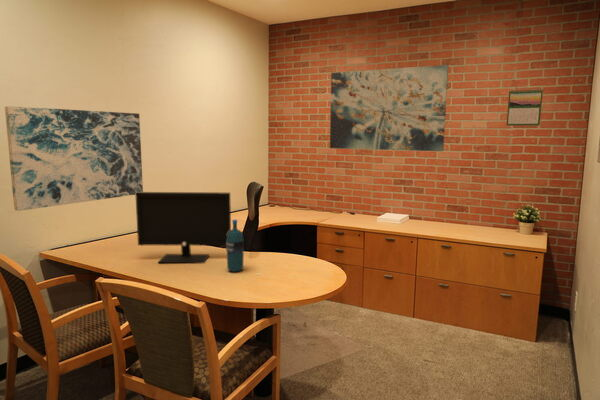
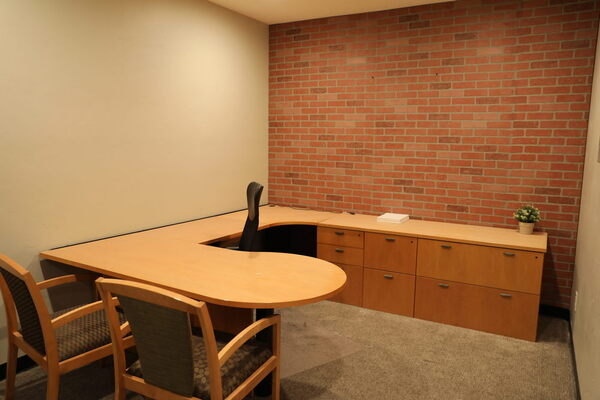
- monitor [134,191,232,264]
- water bottle [225,219,245,273]
- wall art [4,105,144,212]
- calendar [506,88,544,127]
- wall art [329,64,450,152]
